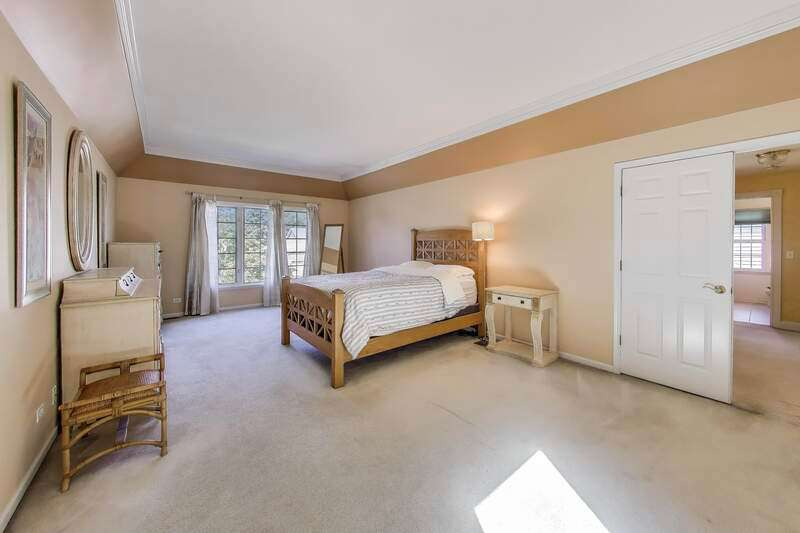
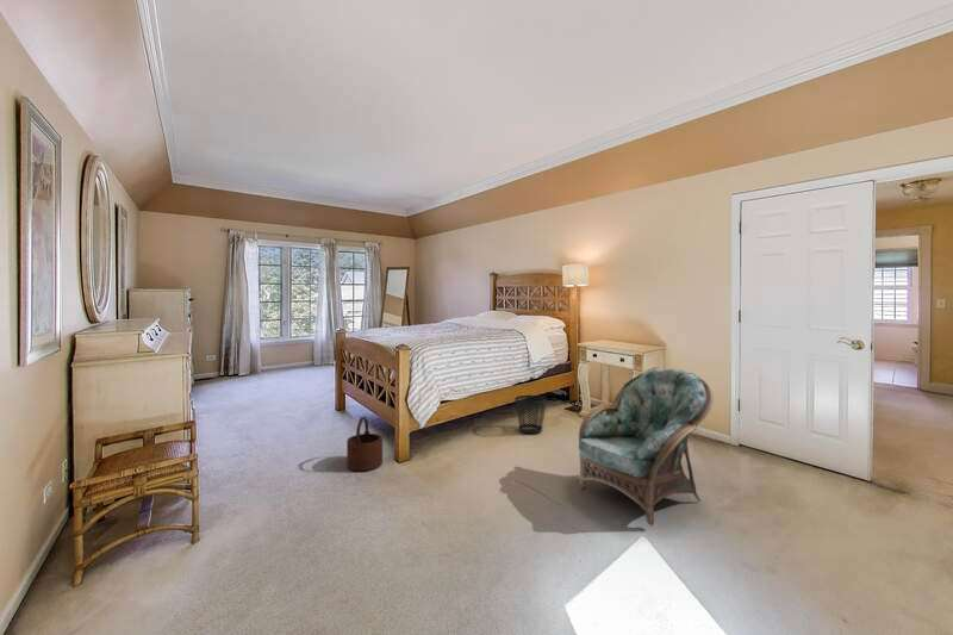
+ armchair [578,368,715,527]
+ wastebasket [515,394,548,435]
+ wooden bucket [345,416,384,472]
